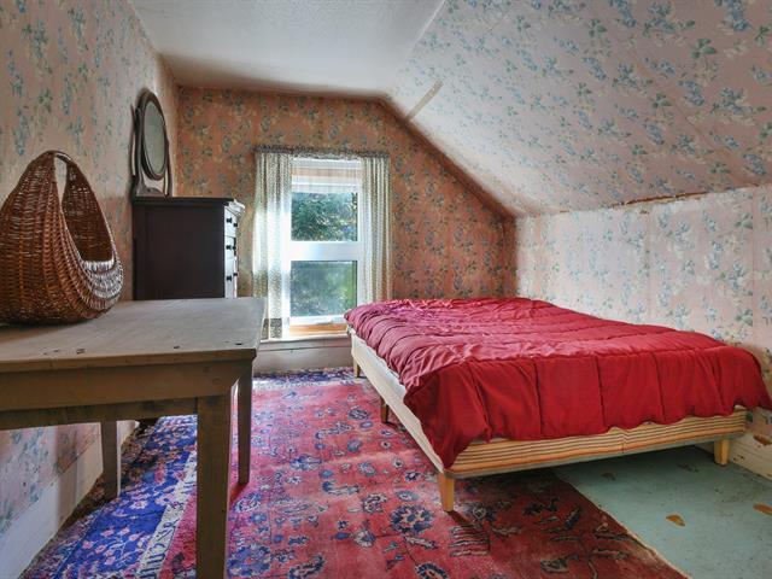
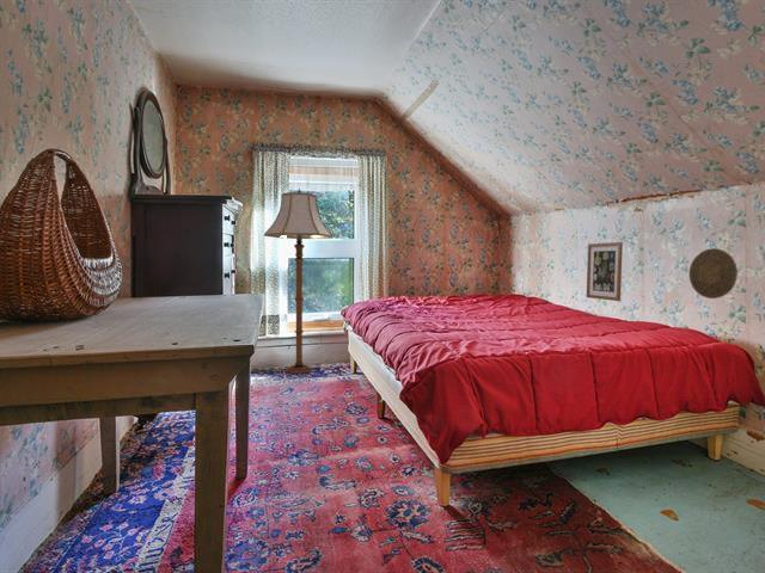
+ floor lamp [263,187,333,375]
+ wall art [586,241,624,302]
+ decorative plate [688,247,739,300]
